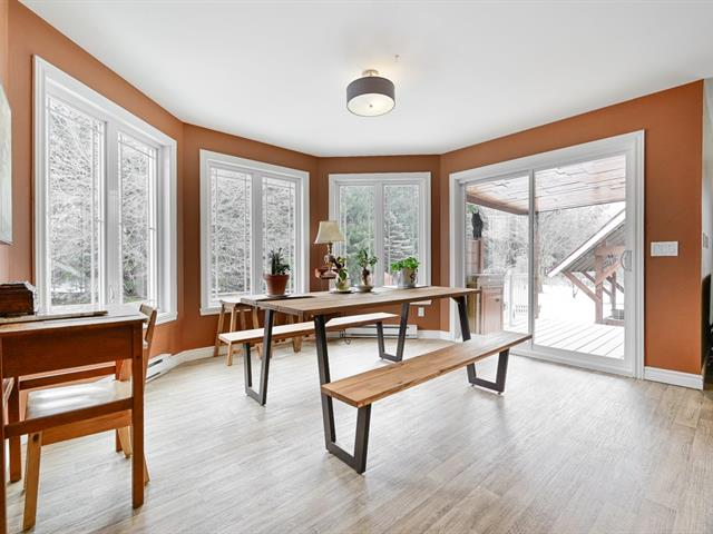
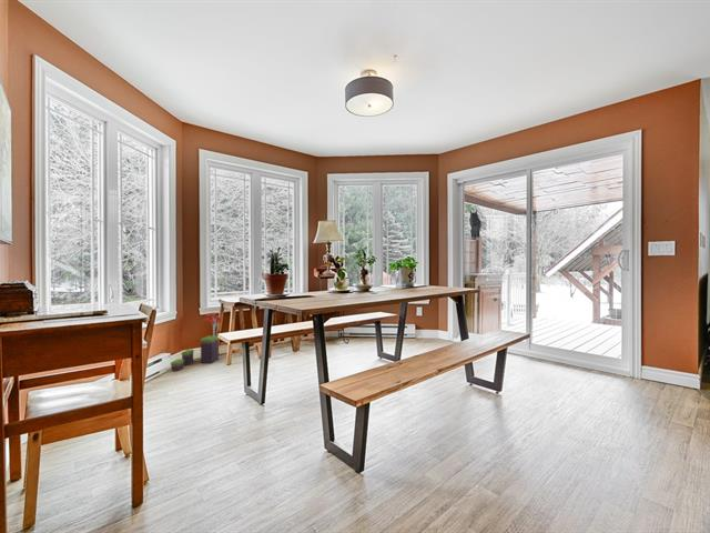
+ potted plant [170,312,223,372]
